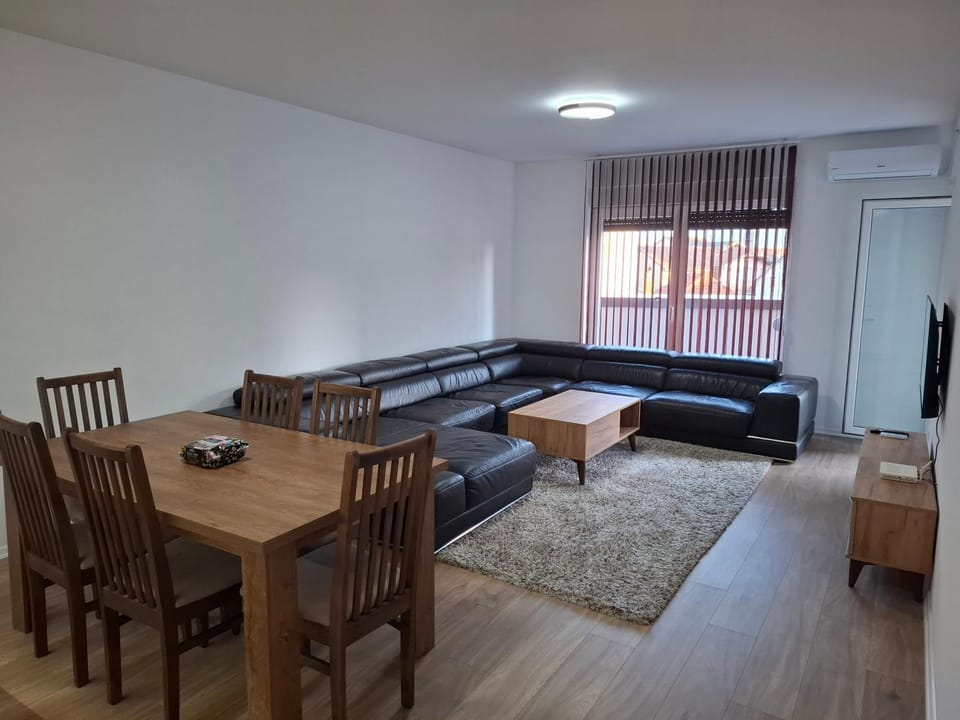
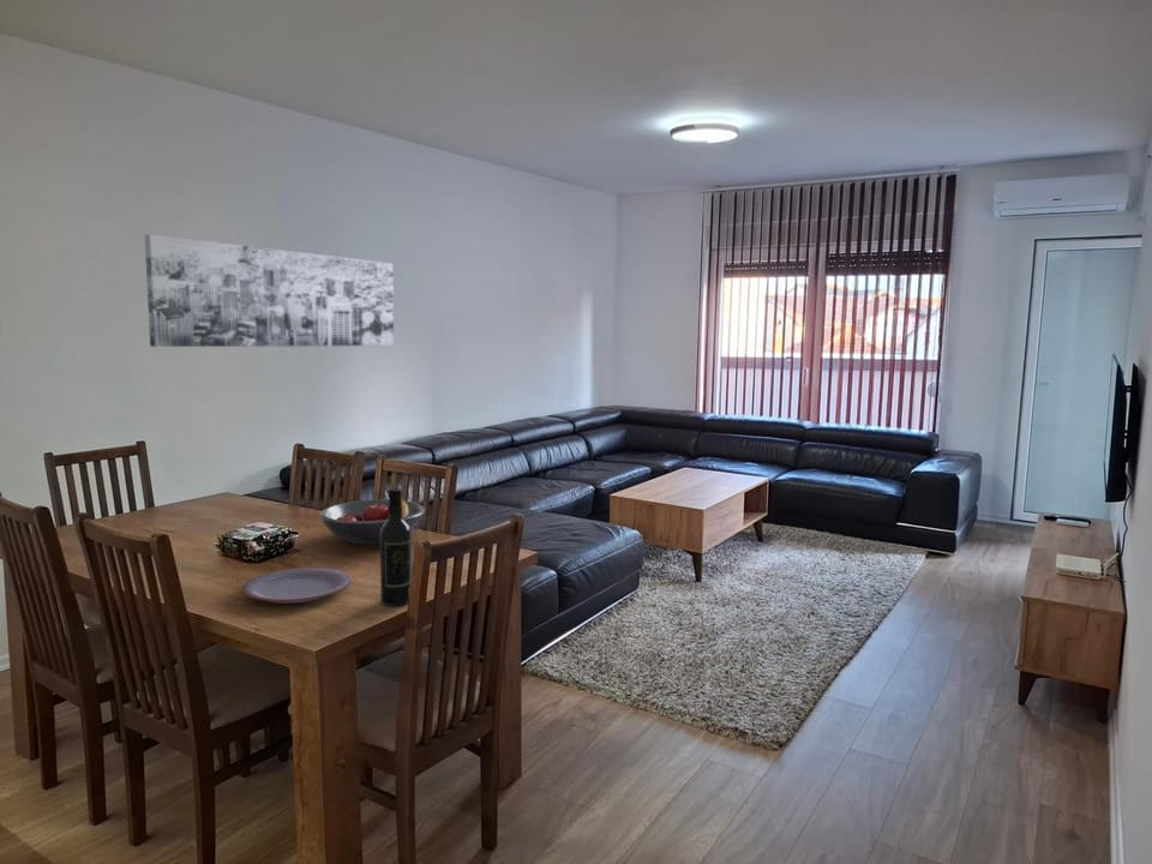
+ wall art [143,233,395,348]
+ wine bottle [379,487,413,607]
+ plate [241,566,353,605]
+ fruit bowl [318,498,426,545]
